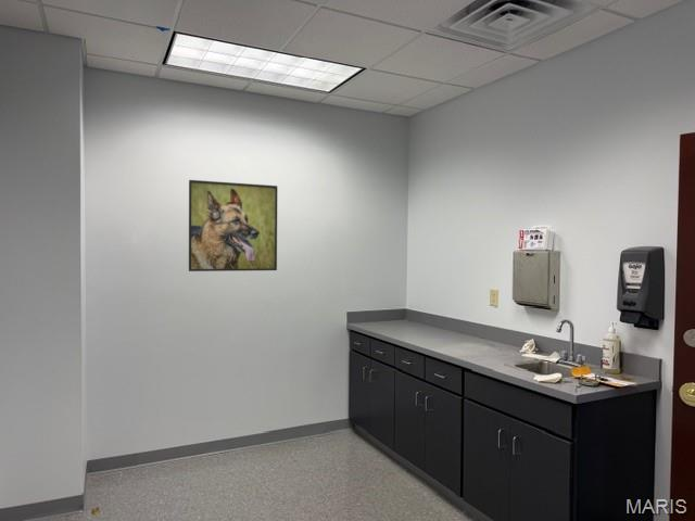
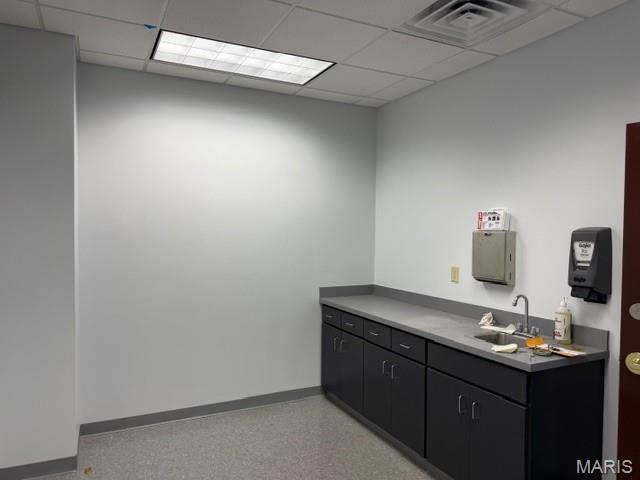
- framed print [188,179,278,272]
